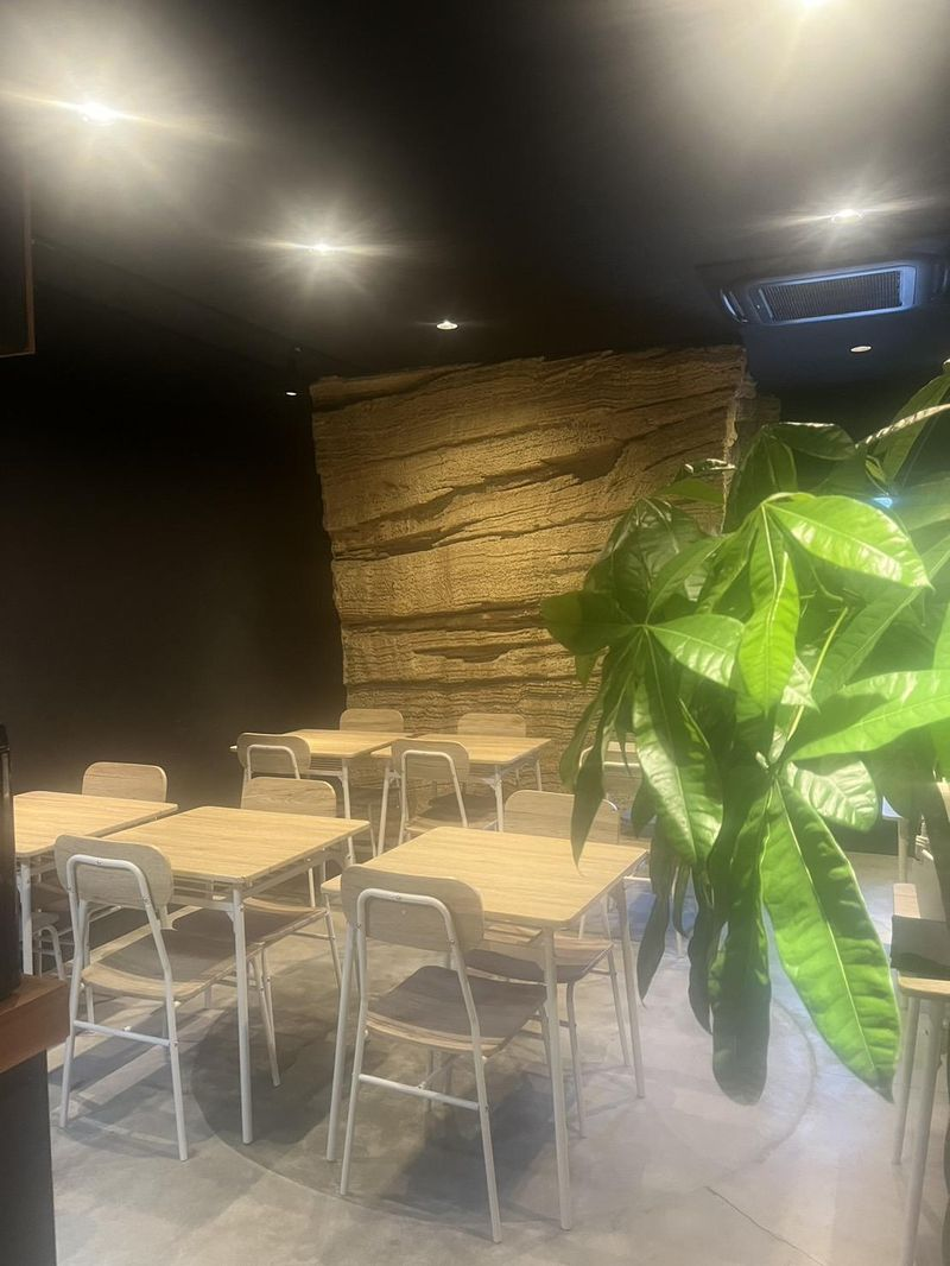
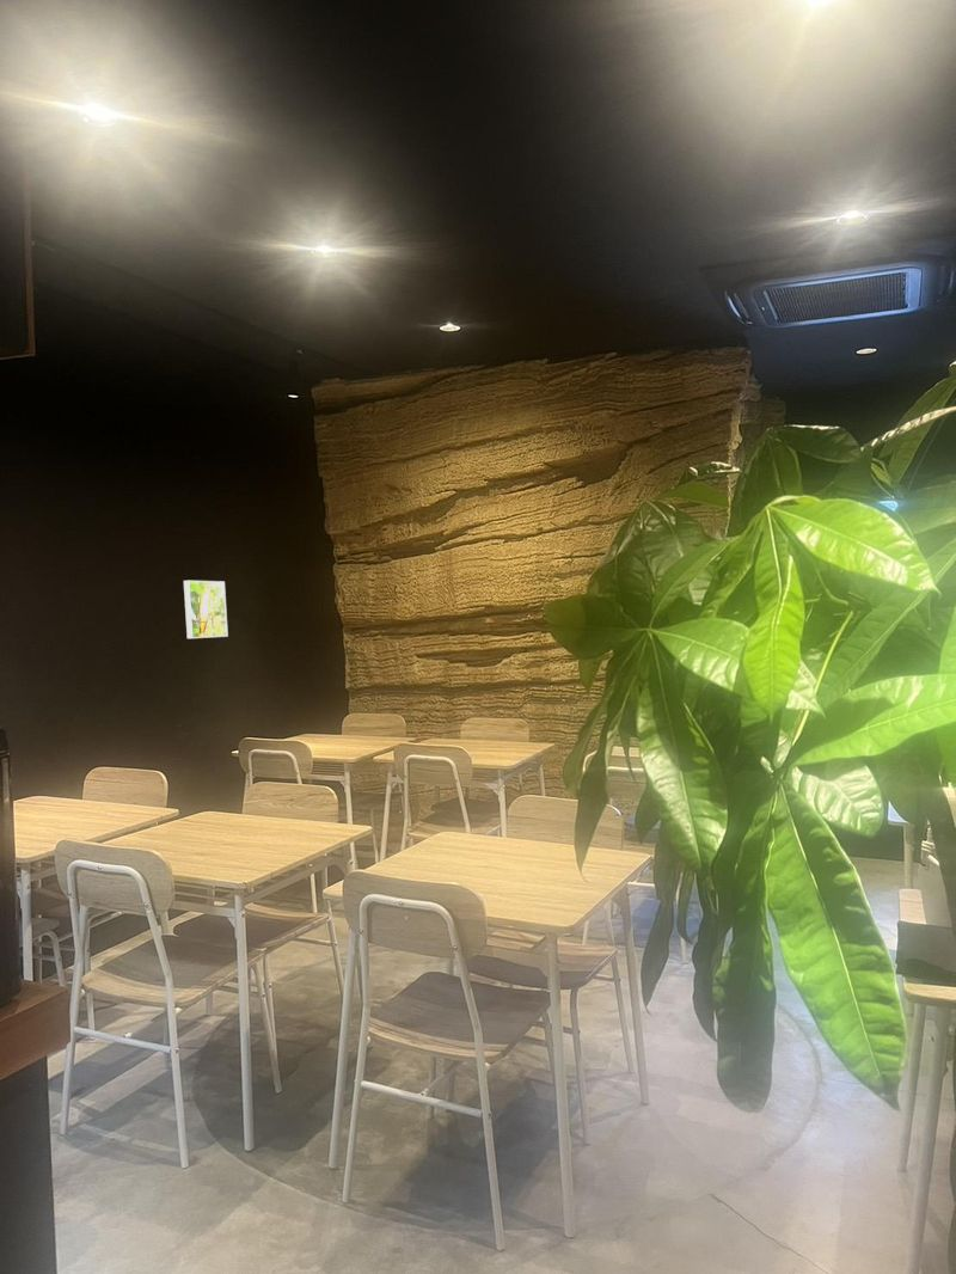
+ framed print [183,580,229,639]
